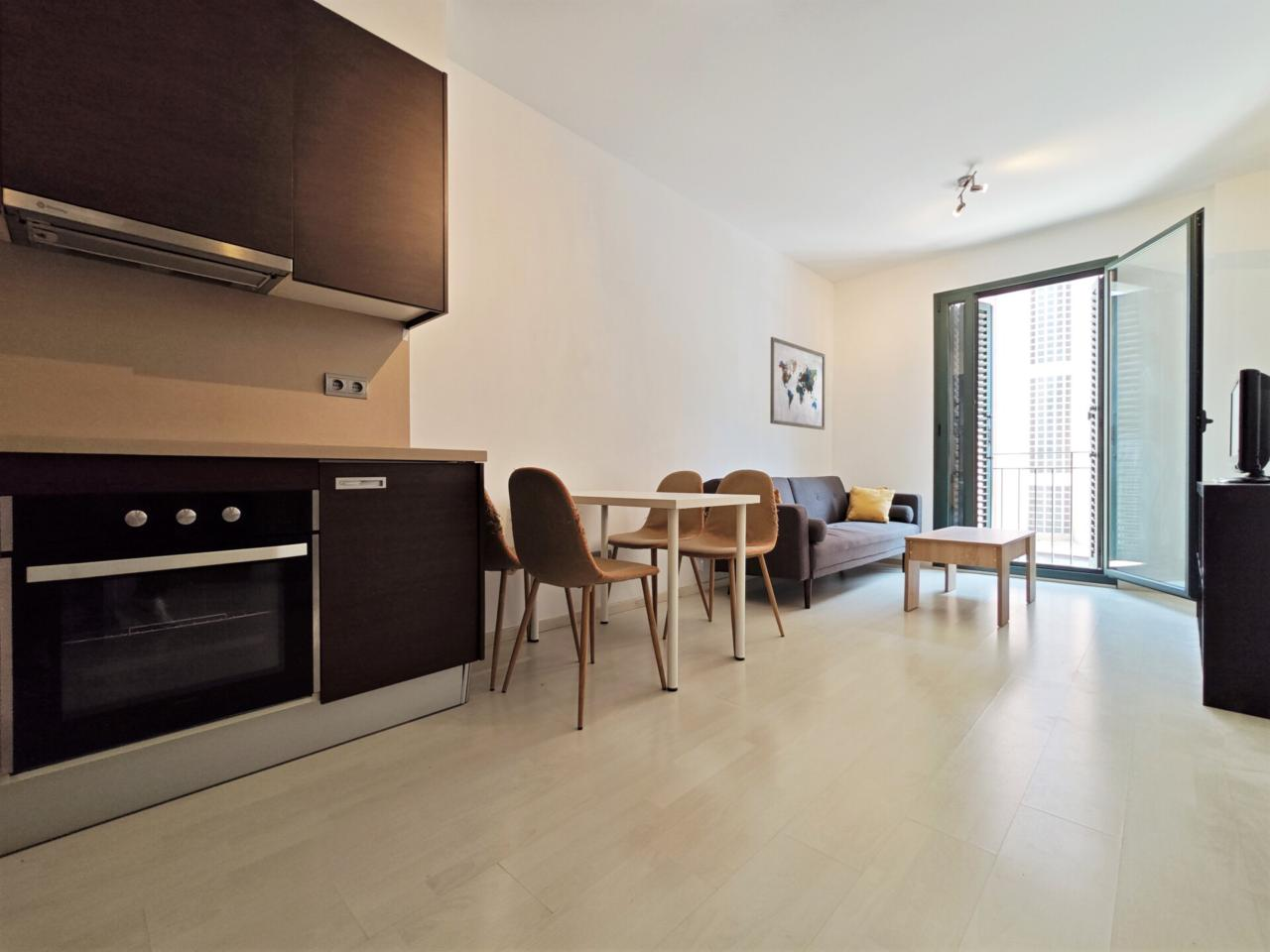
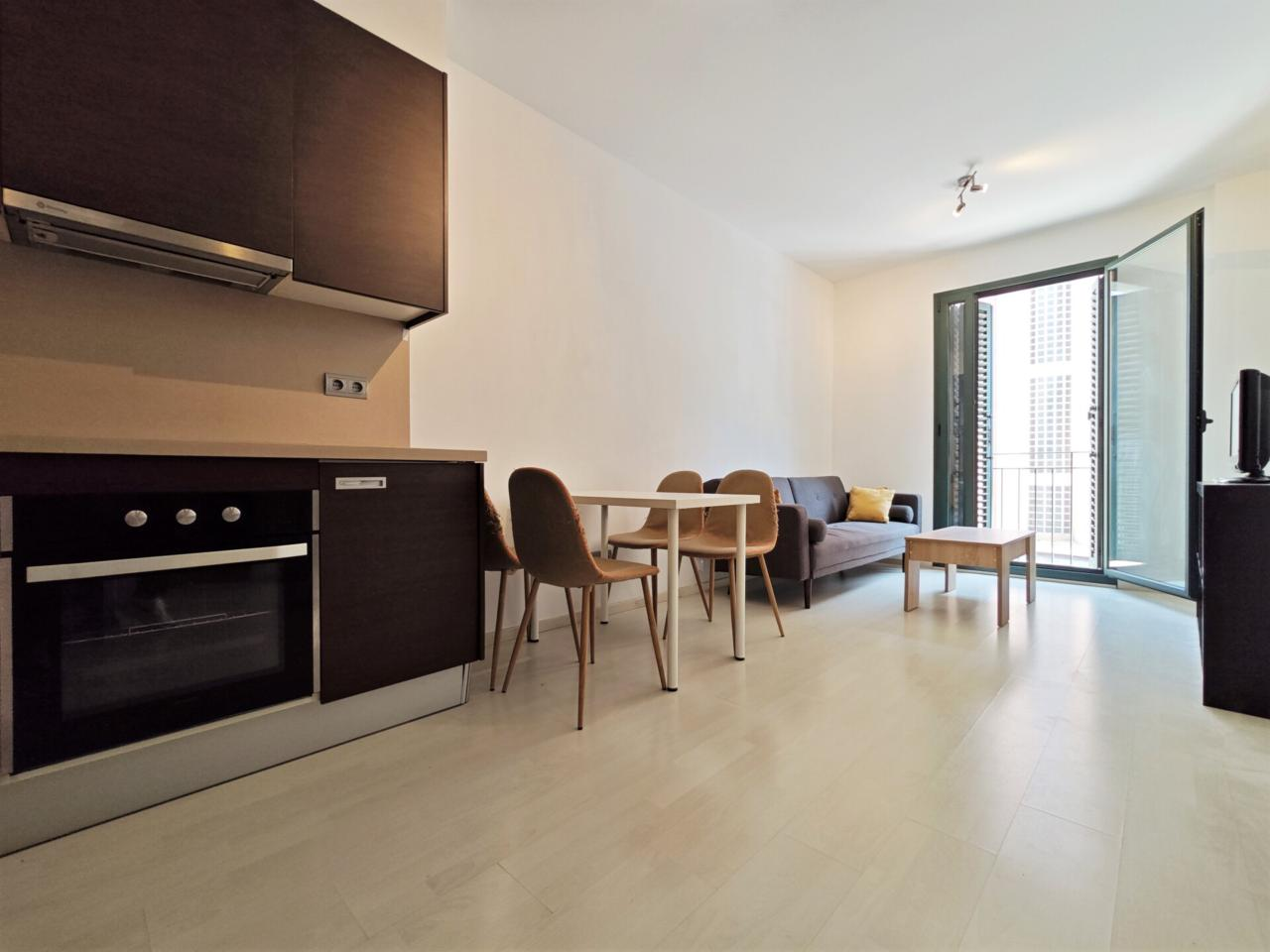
- wall art [769,336,826,431]
